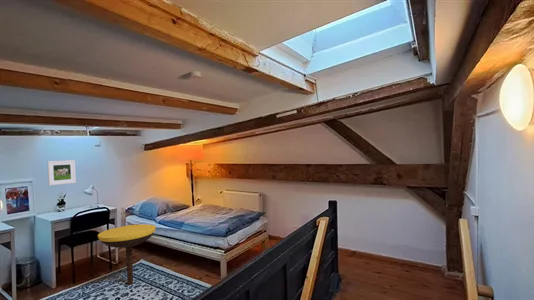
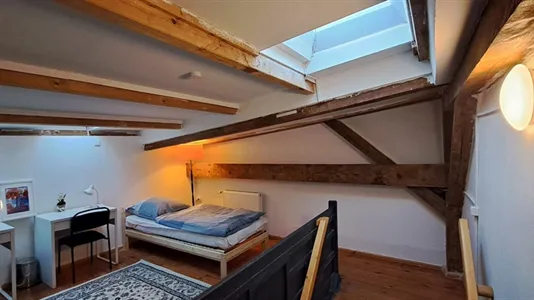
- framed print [47,159,77,186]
- side table [97,223,157,286]
